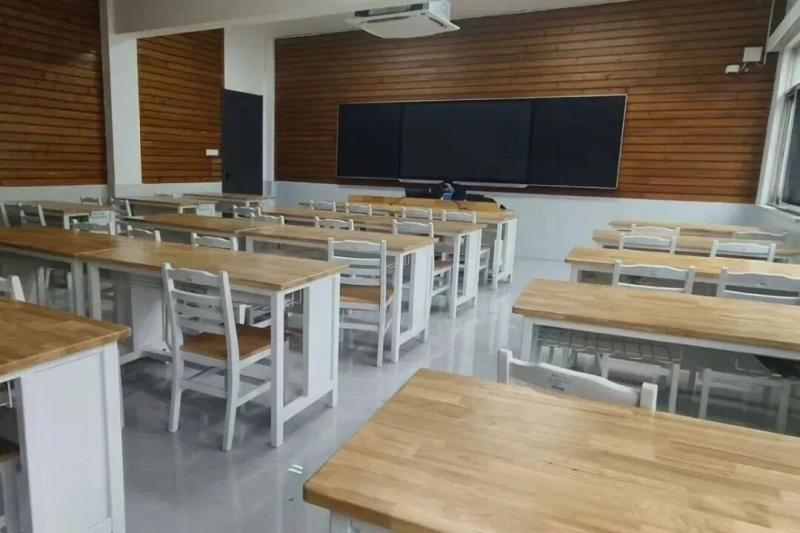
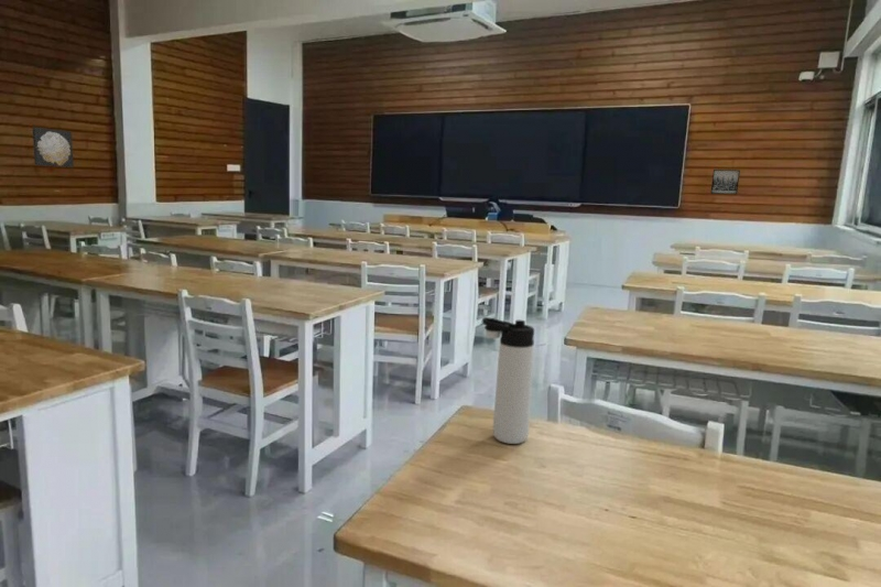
+ thermos bottle [481,316,535,445]
+ wall art [710,169,741,195]
+ wall art [31,127,75,169]
